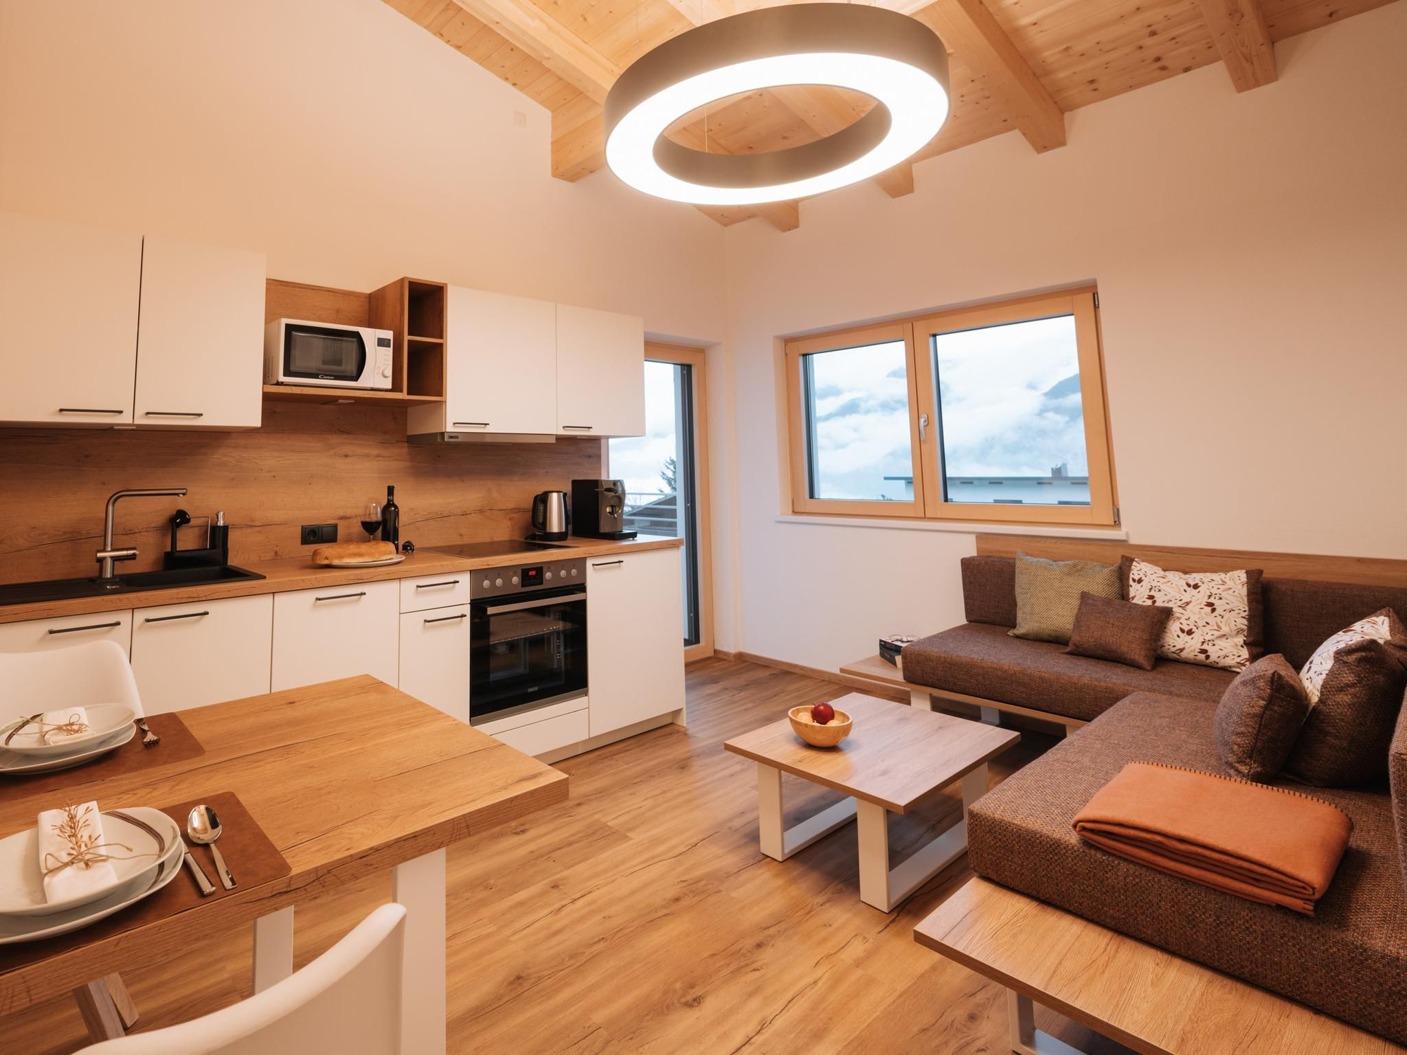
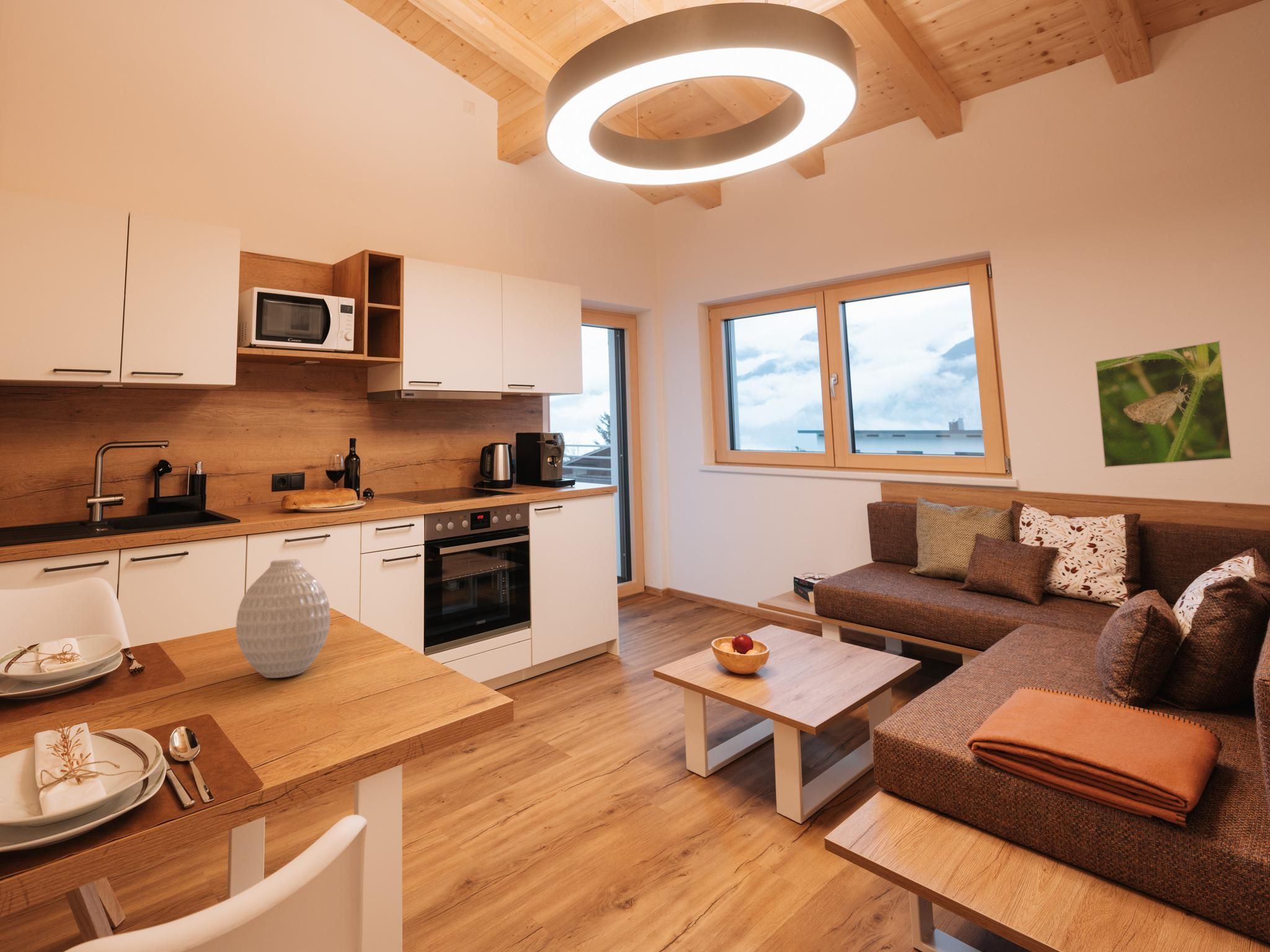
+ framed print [1095,340,1233,469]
+ vase [236,558,331,679]
